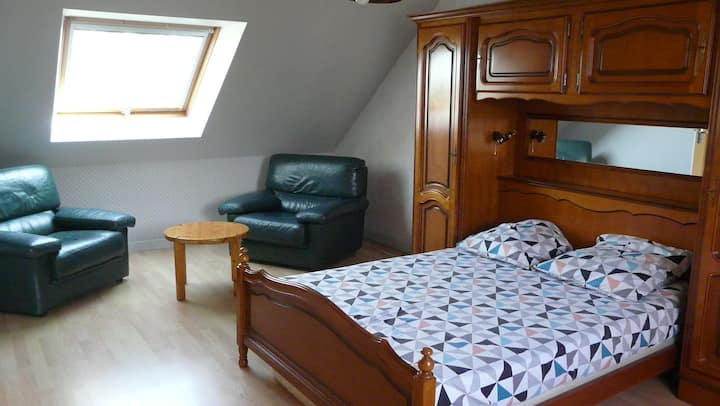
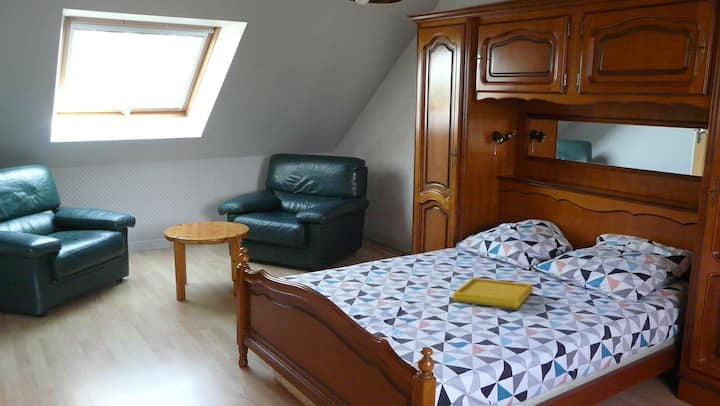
+ serving tray [451,277,534,310]
